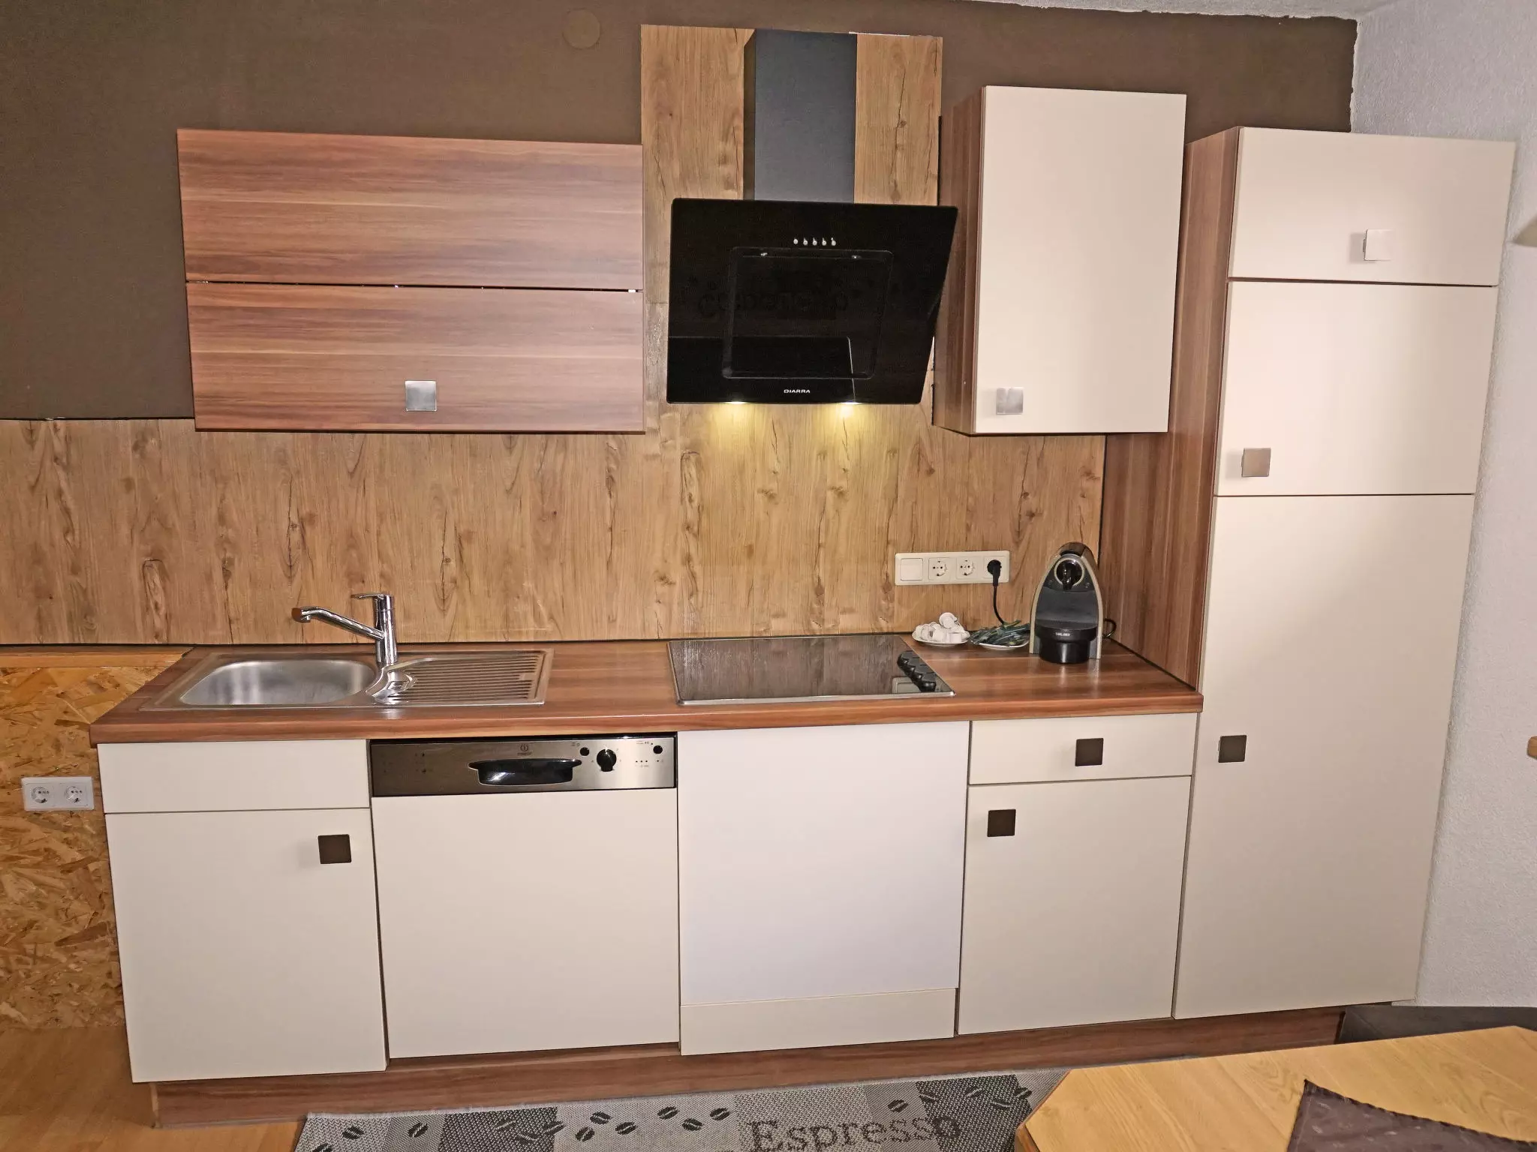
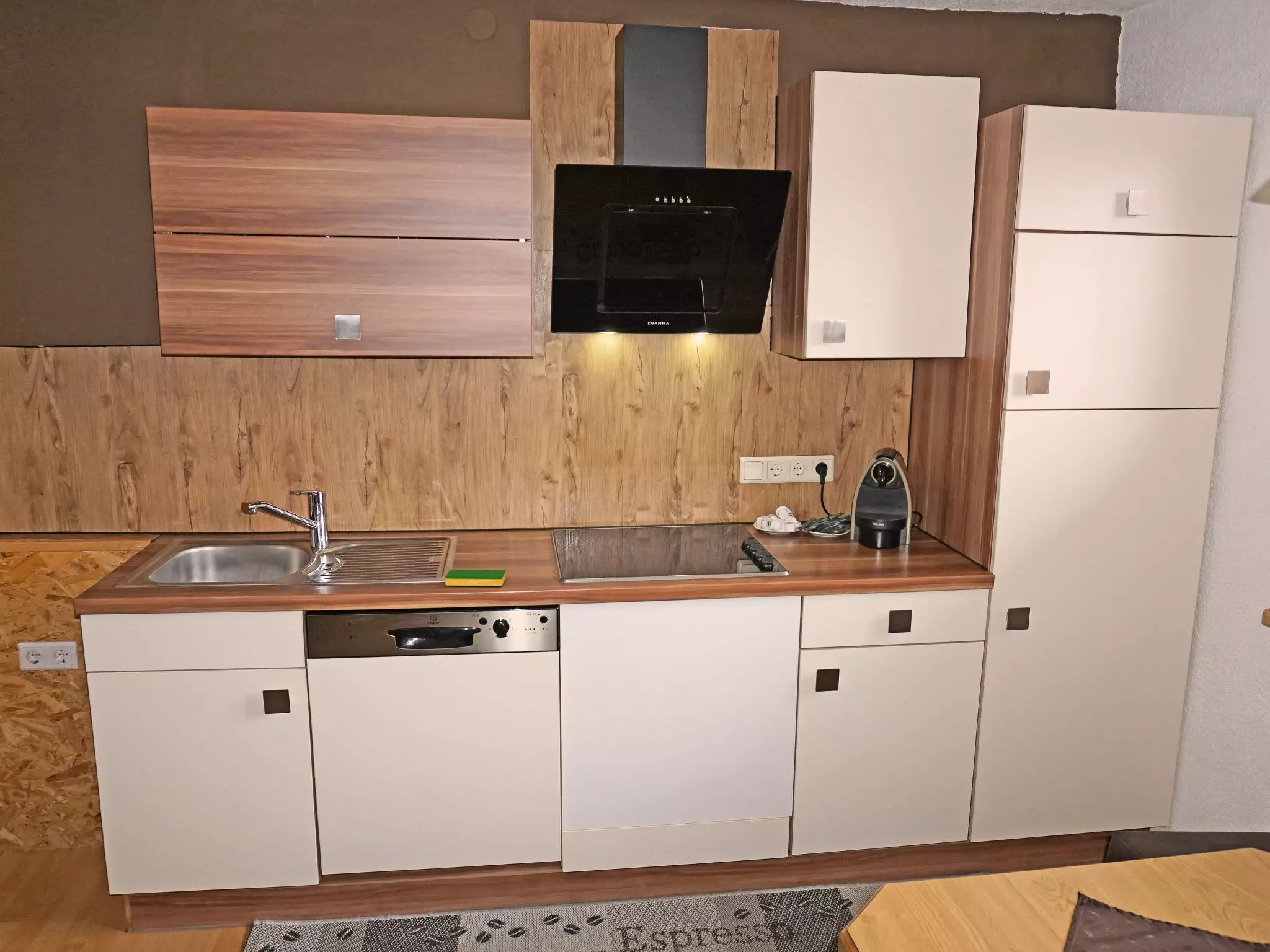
+ dish sponge [445,569,506,587]
